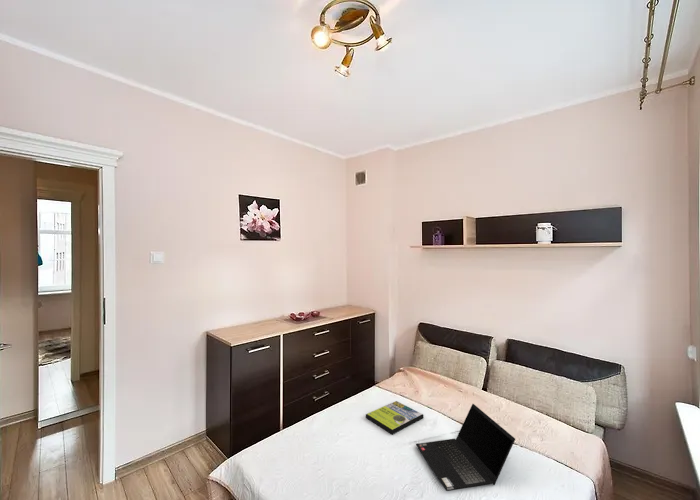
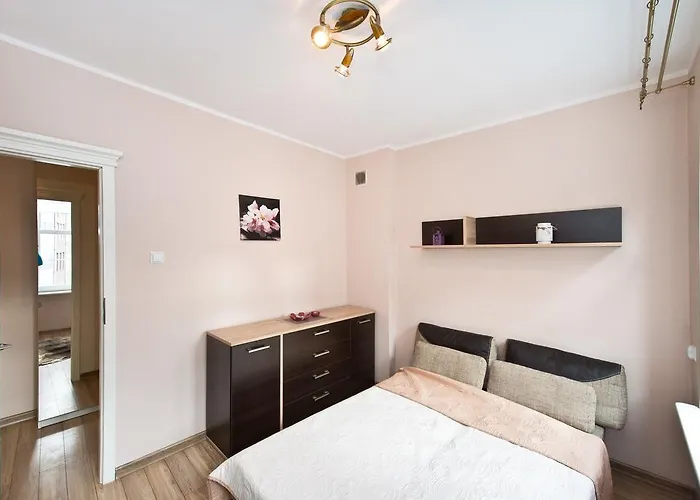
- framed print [365,400,424,435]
- laptop computer [415,403,516,492]
